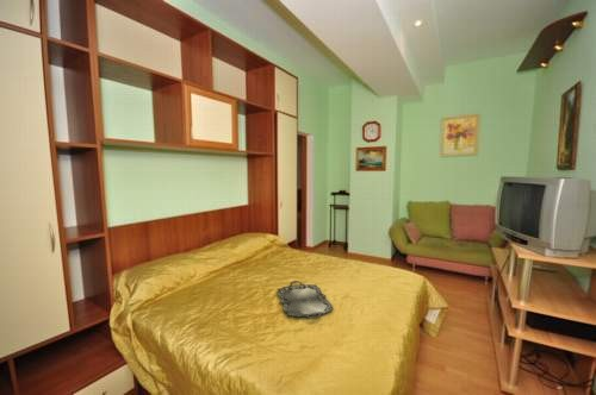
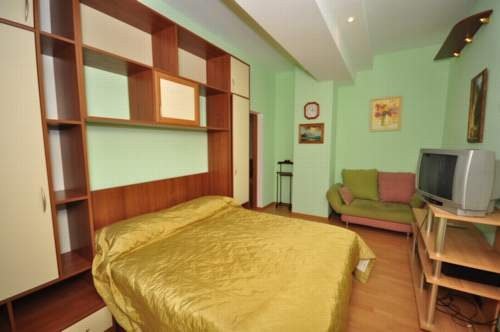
- serving tray [277,280,335,320]
